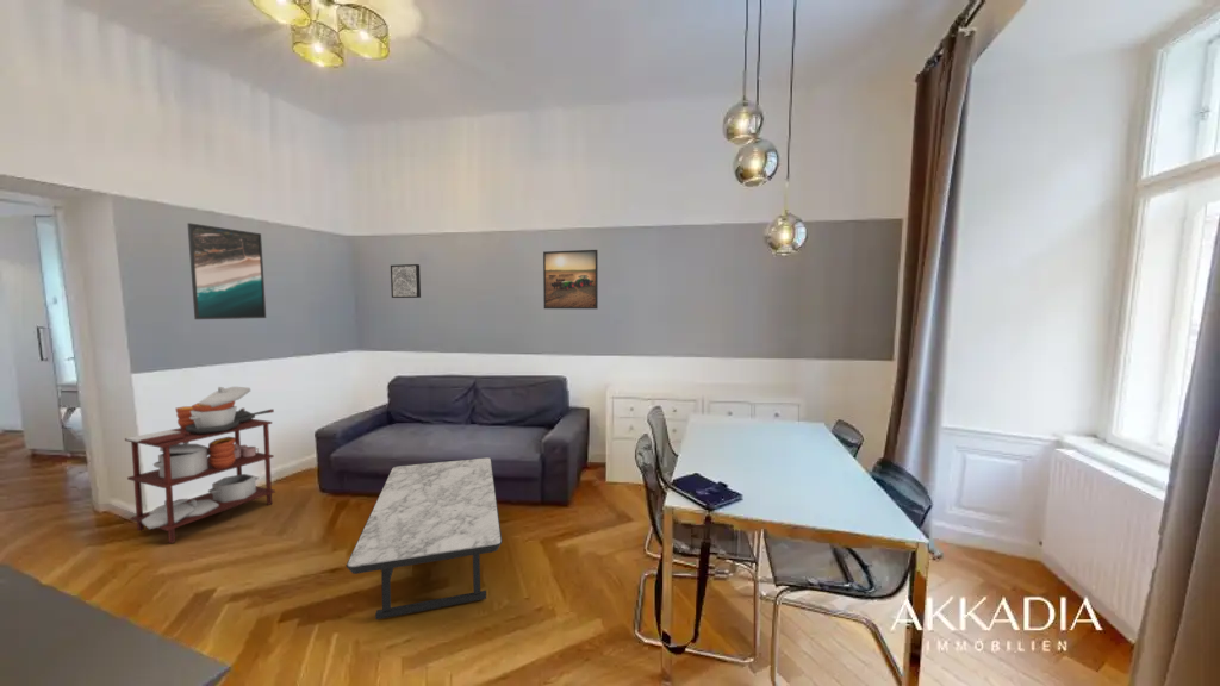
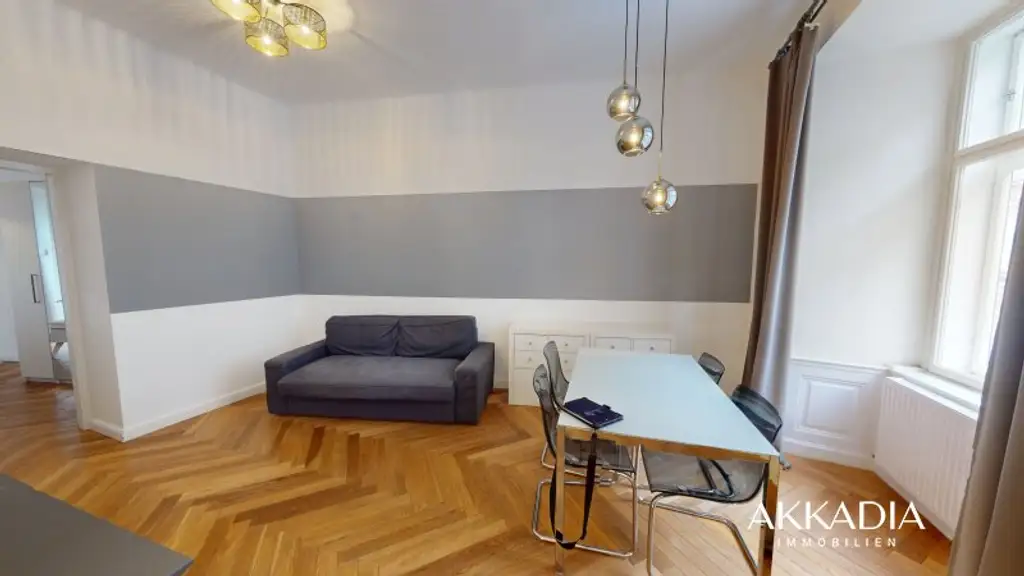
- wall art [390,263,422,299]
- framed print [542,249,599,310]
- shelving unit [124,386,276,544]
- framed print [186,222,267,320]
- coffee table [344,456,503,620]
